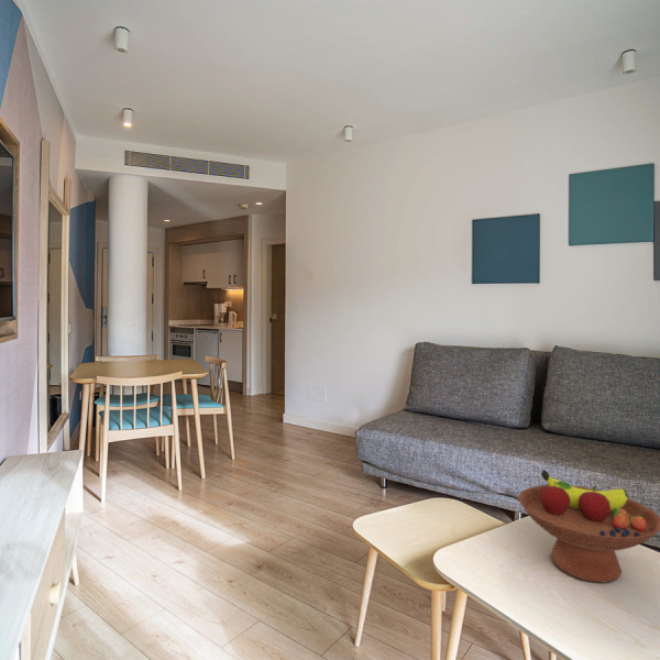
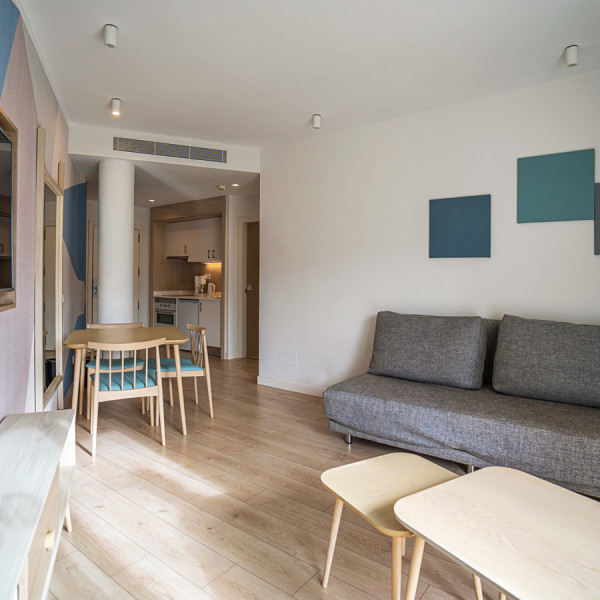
- fruit bowl [517,469,660,584]
